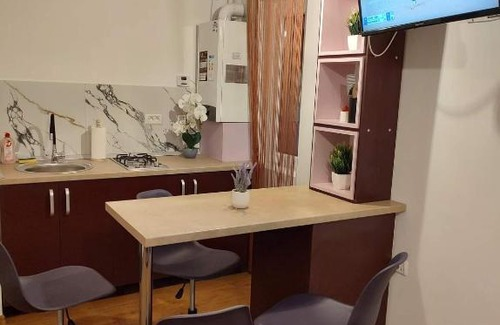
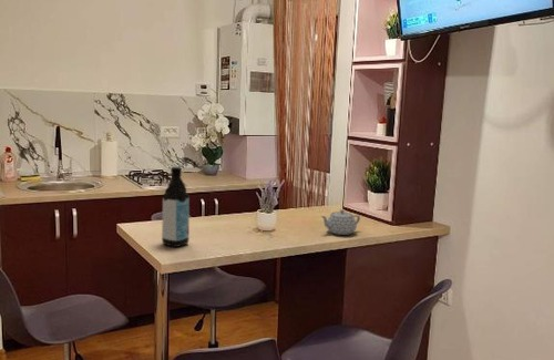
+ teapot [319,208,361,236]
+ water bottle [161,166,191,248]
